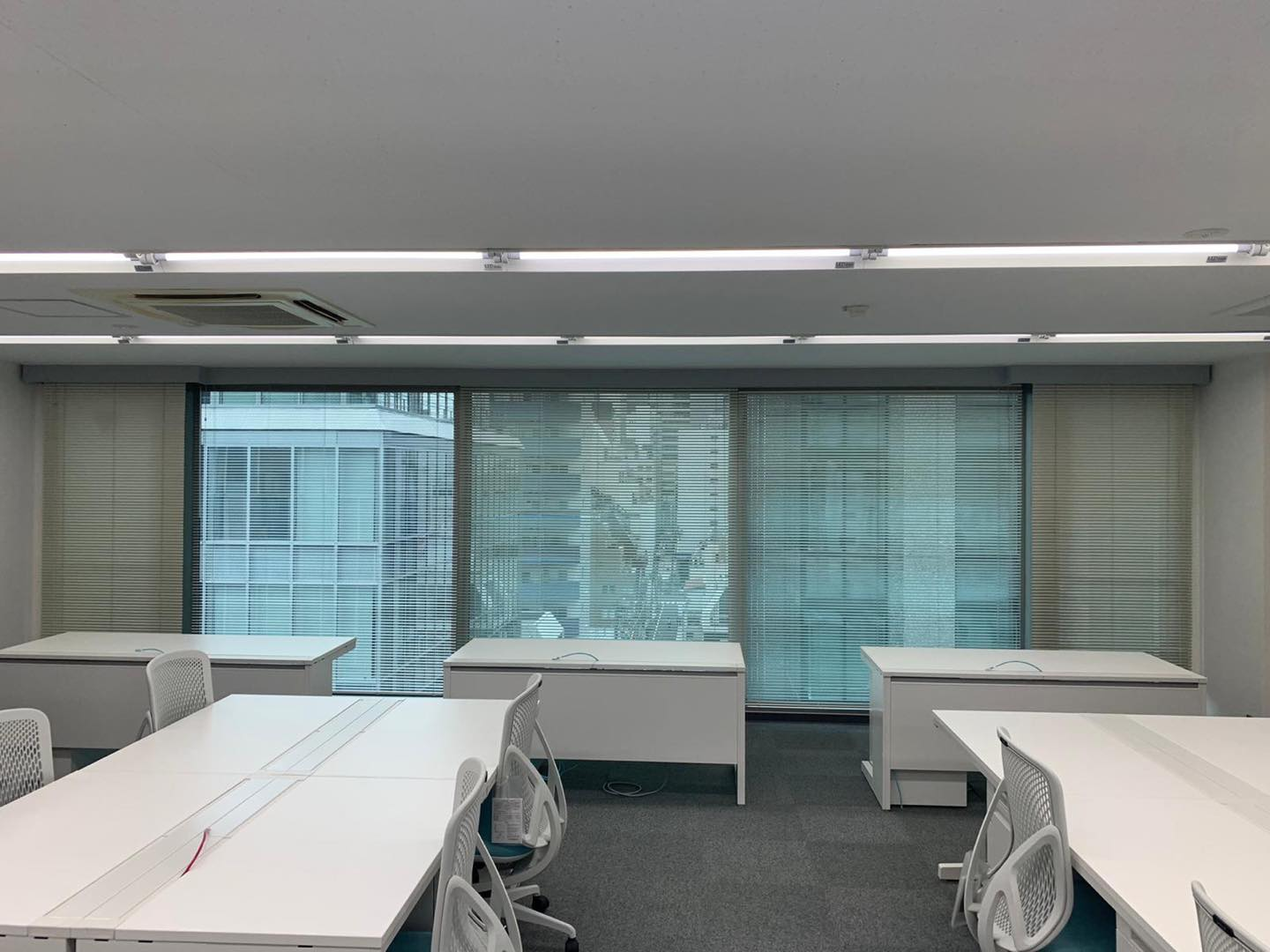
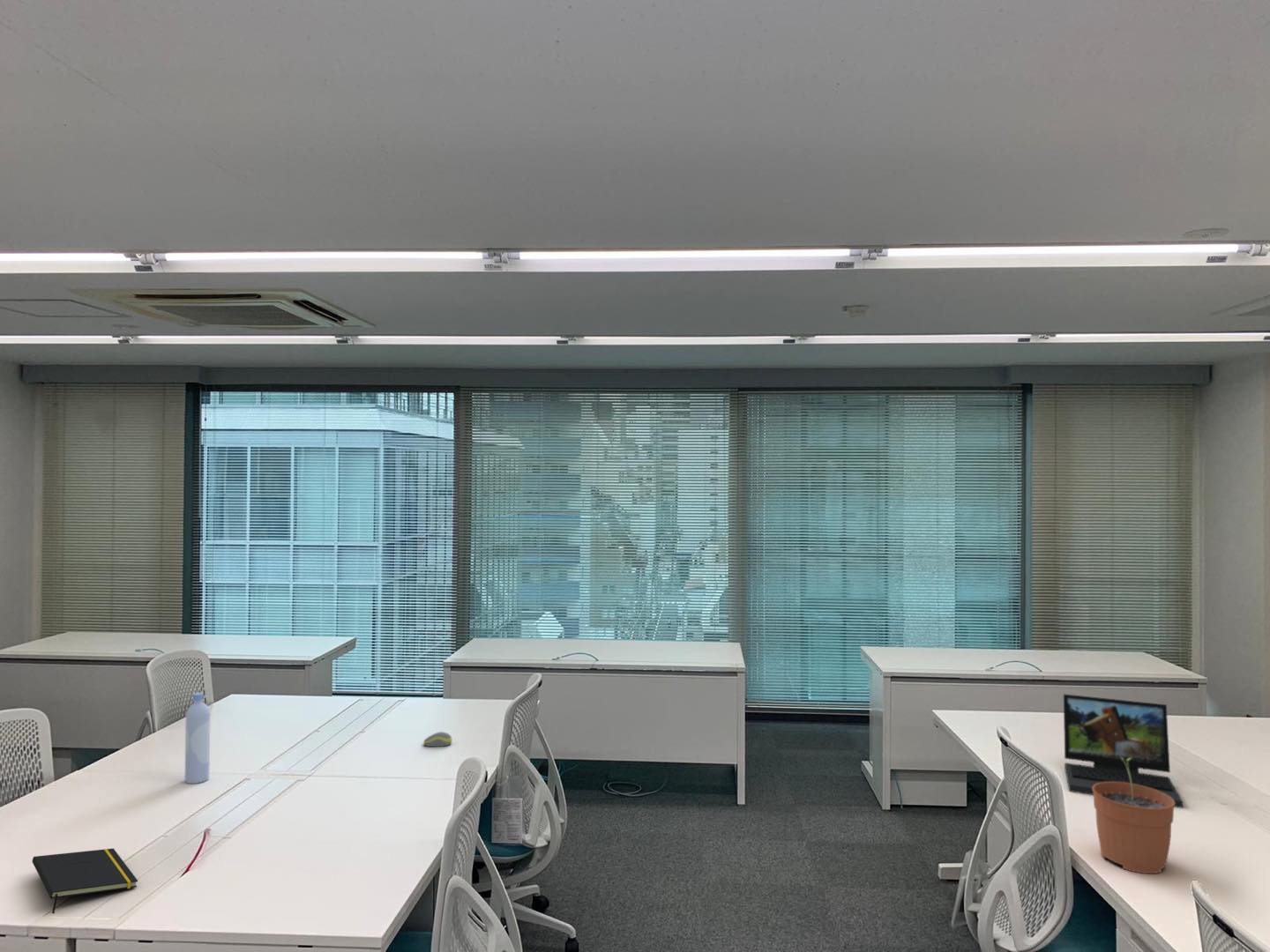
+ plant pot [1092,756,1175,874]
+ laptop [1063,693,1184,809]
+ computer mouse [422,731,453,747]
+ notepad [32,847,138,915]
+ bottle [184,692,211,785]
